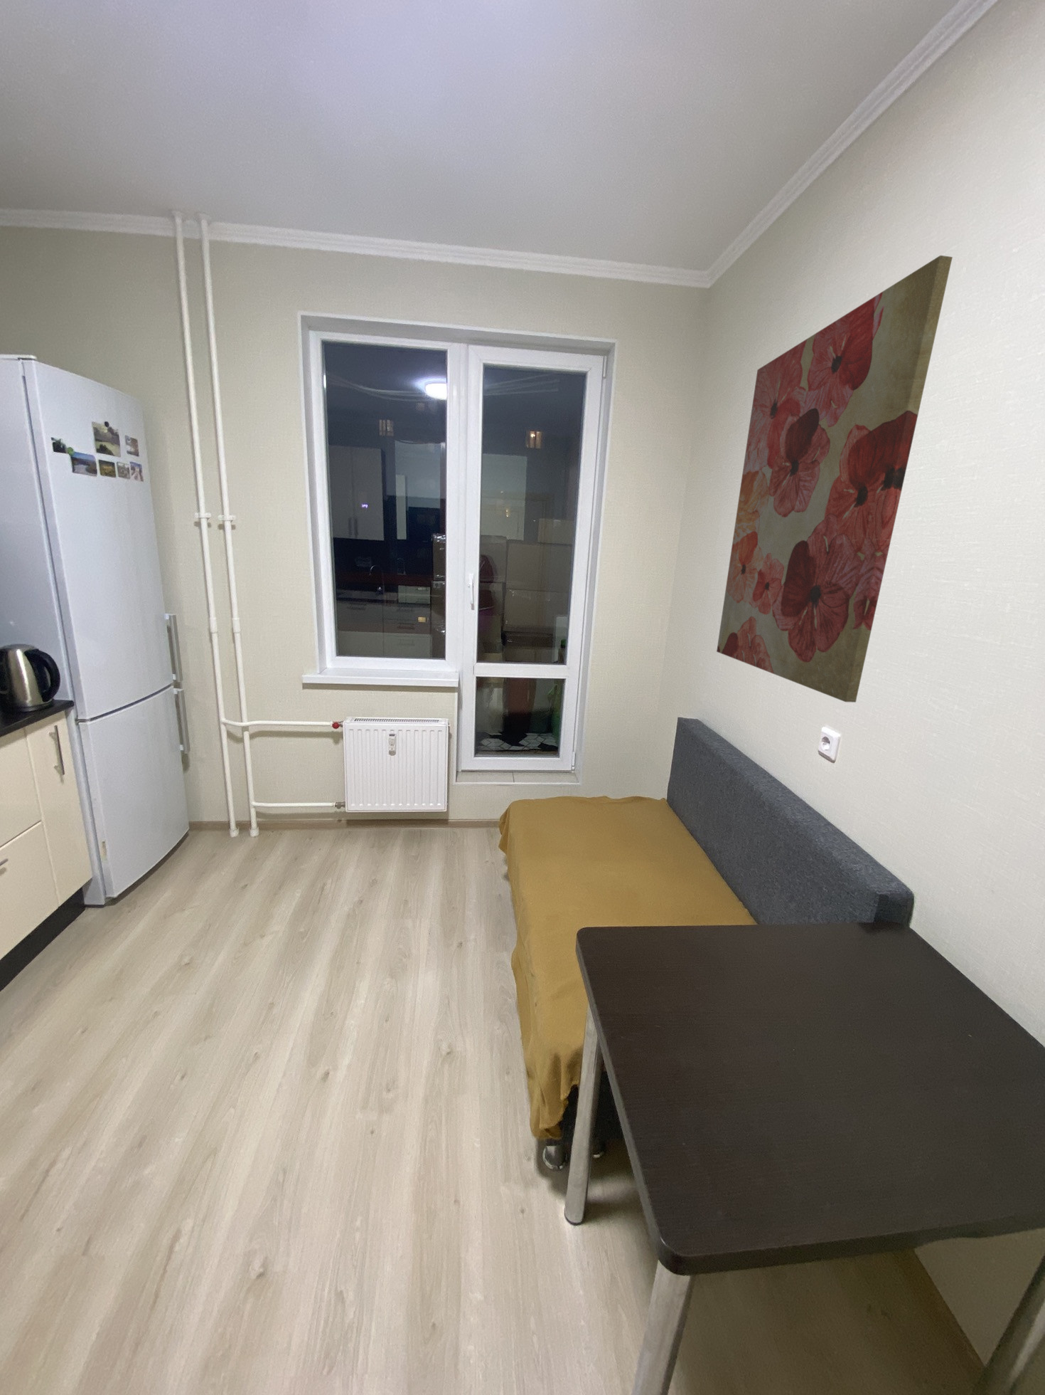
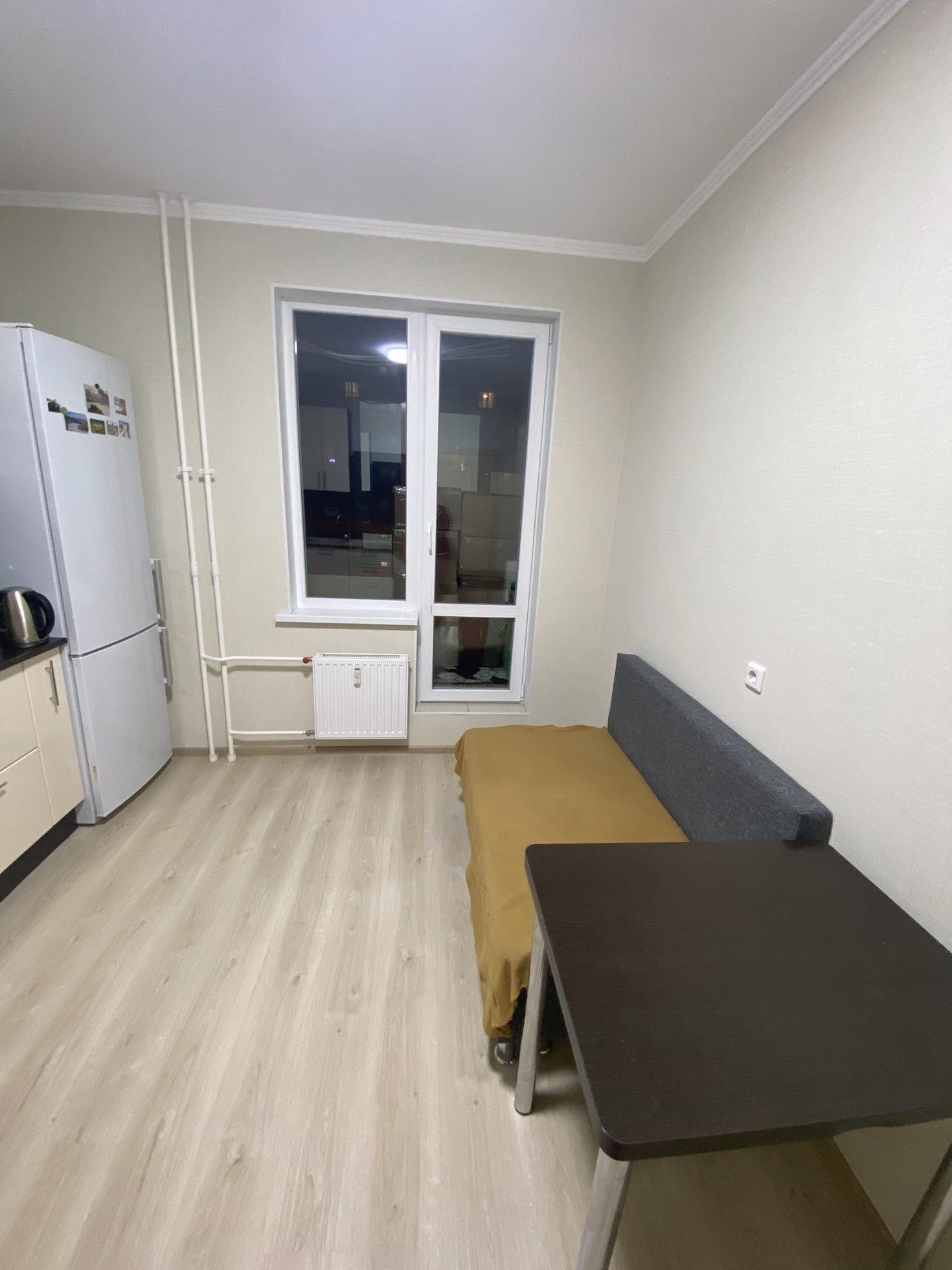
- wall art [716,255,953,703]
